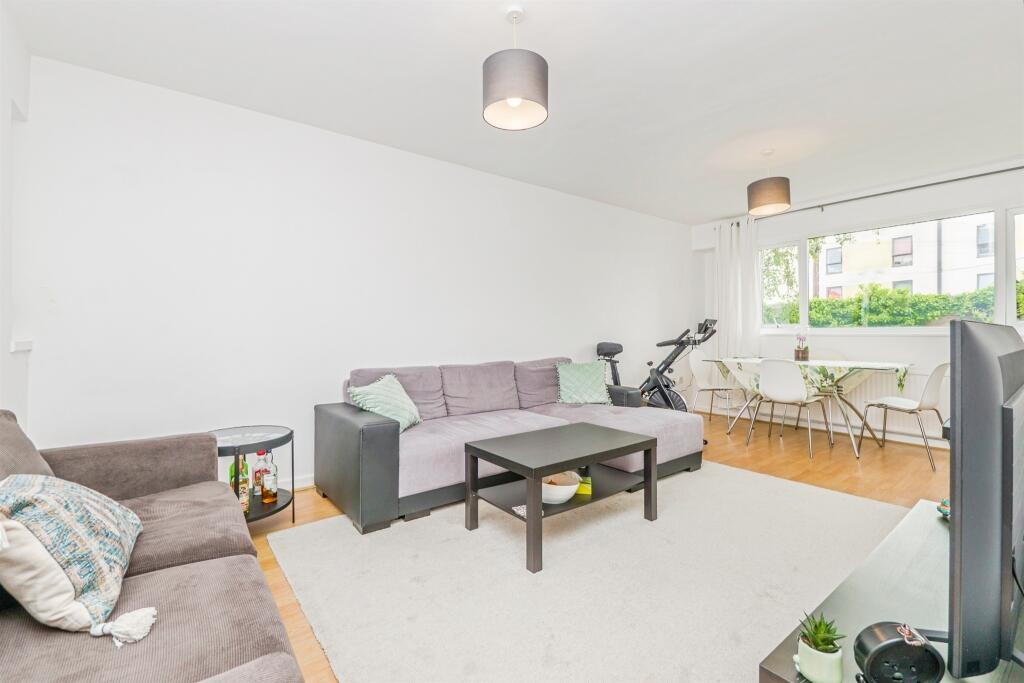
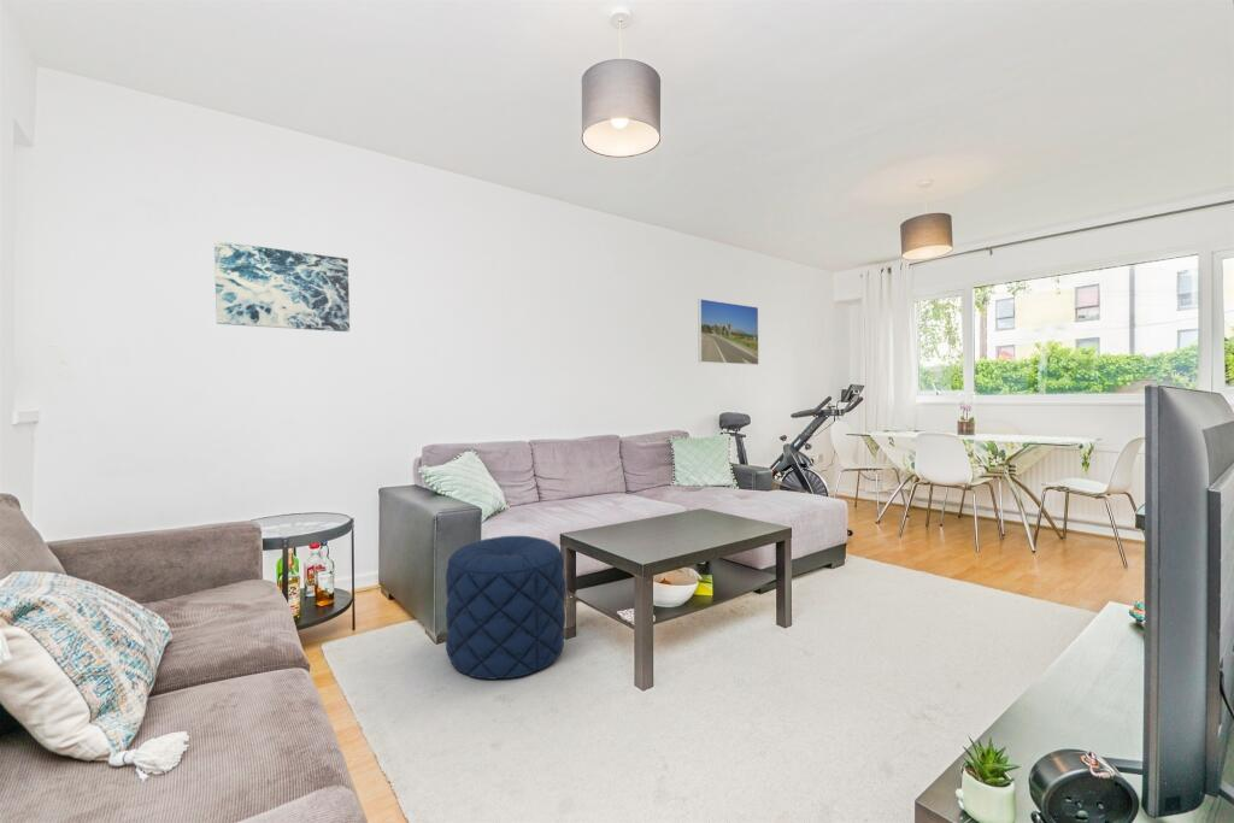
+ pouf [445,535,566,681]
+ wall art [213,240,351,333]
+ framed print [697,298,759,366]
